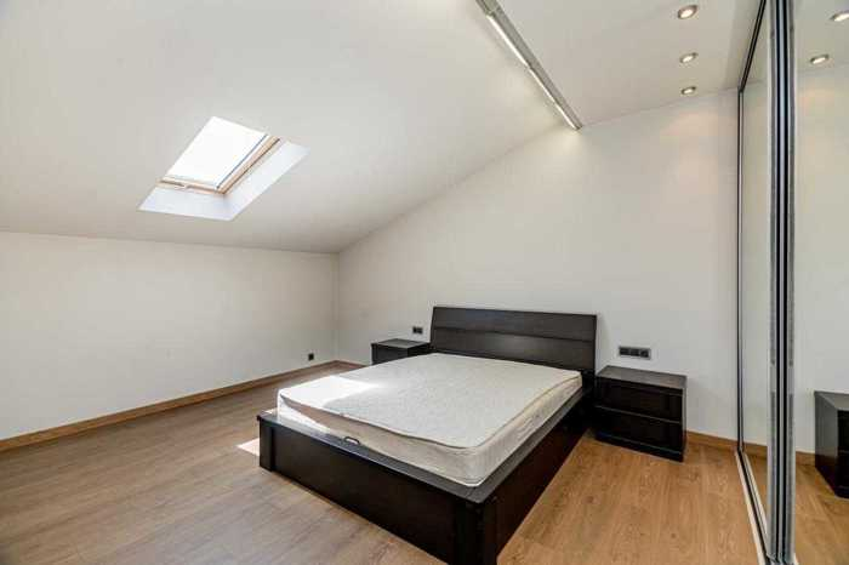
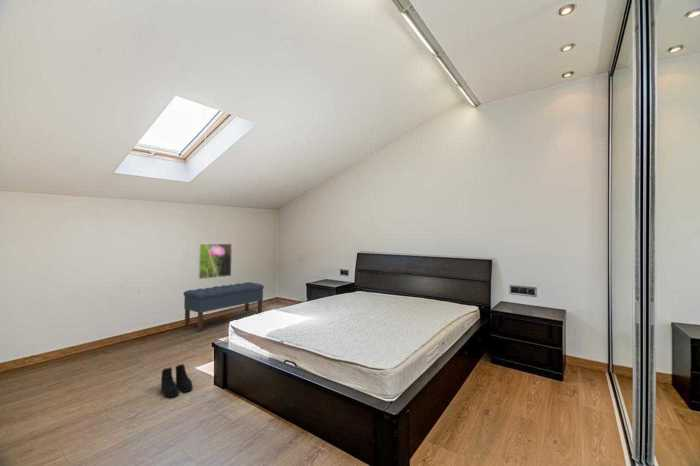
+ bench [182,281,265,331]
+ boots [160,363,194,398]
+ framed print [197,242,233,280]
